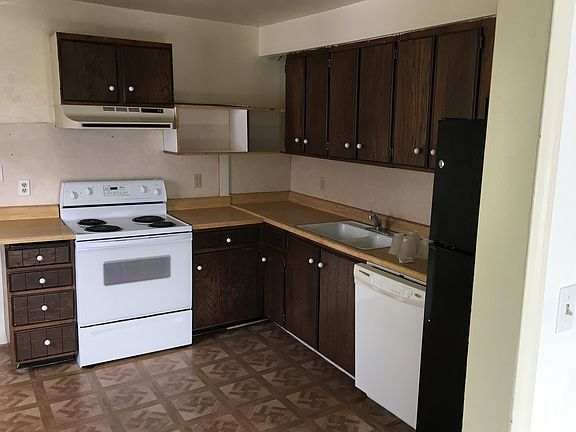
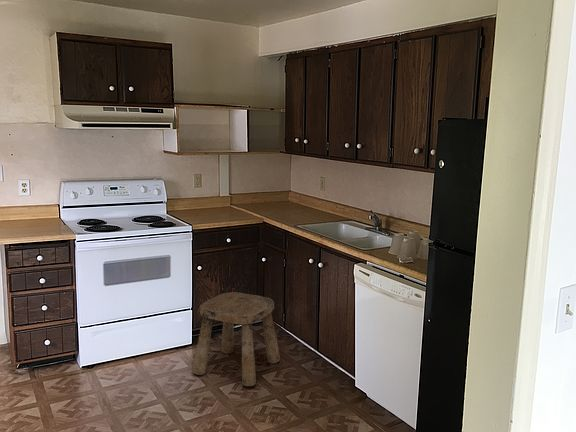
+ stool [191,291,281,387]
